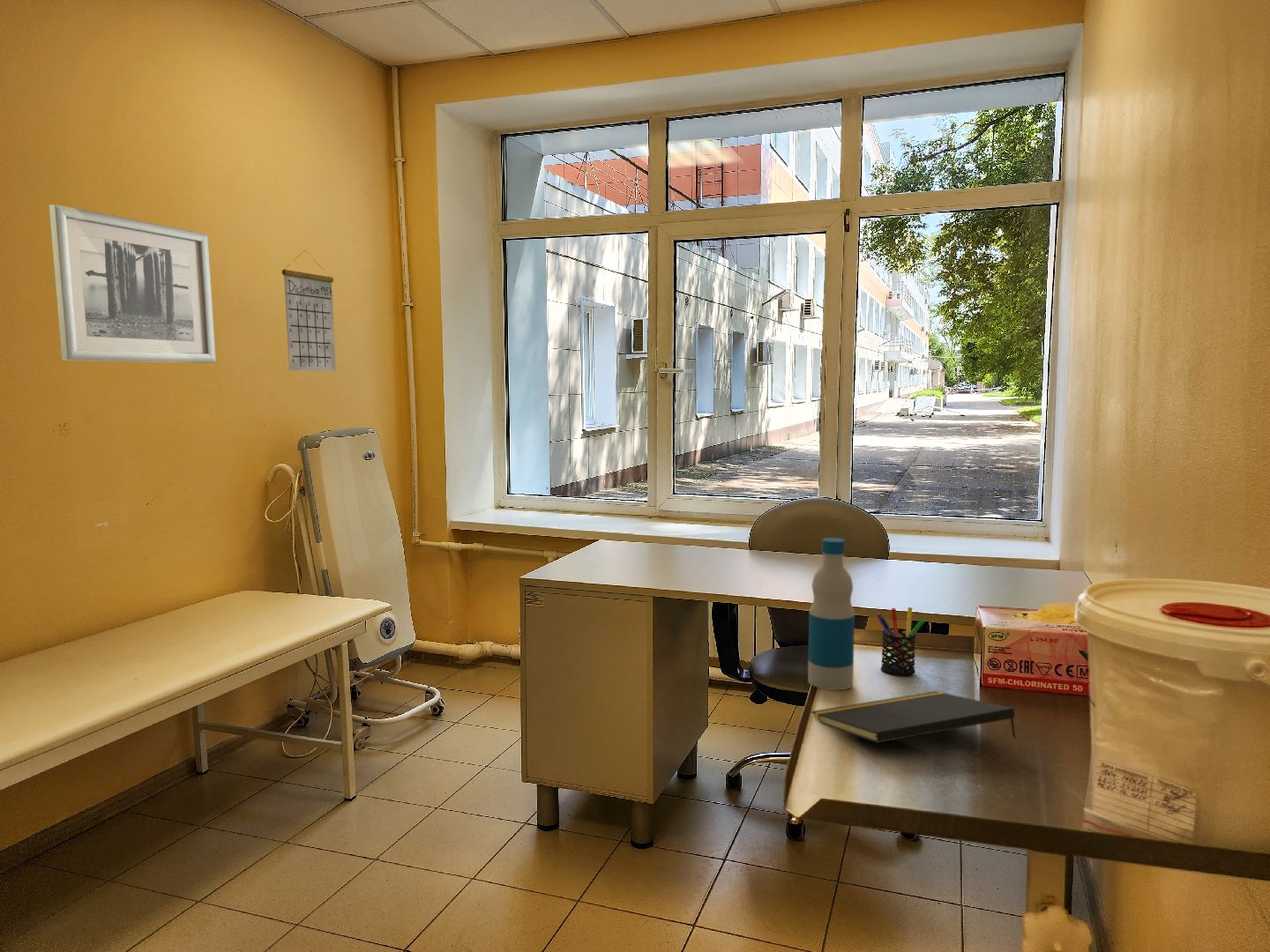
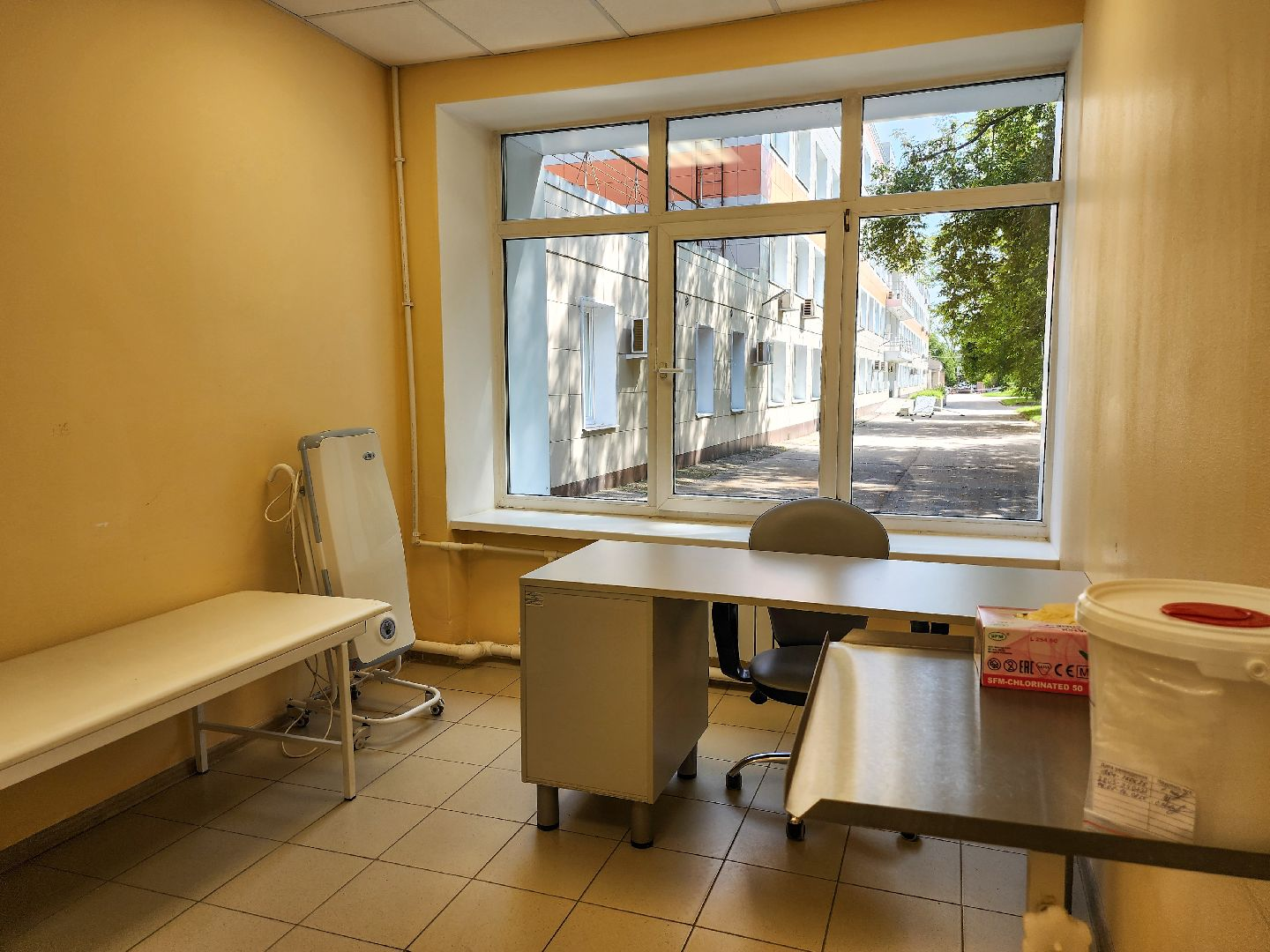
- calendar [281,249,337,372]
- pen holder [876,606,926,677]
- bottle [807,537,855,691]
- notepad [810,690,1017,744]
- wall art [49,204,217,364]
